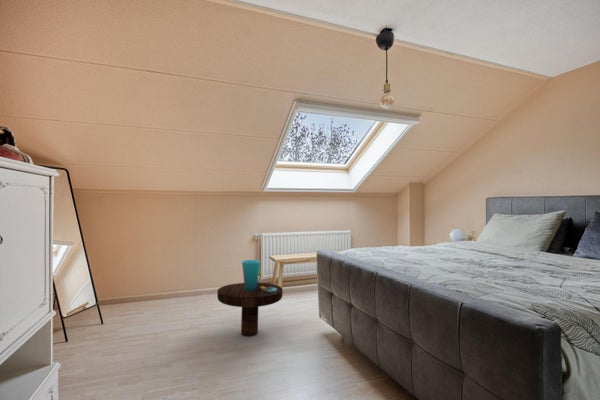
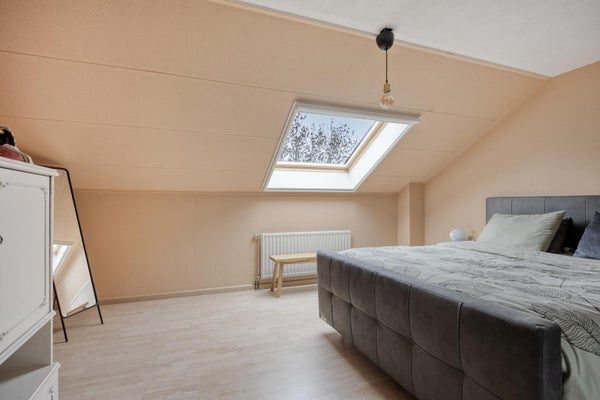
- side table [216,259,284,337]
